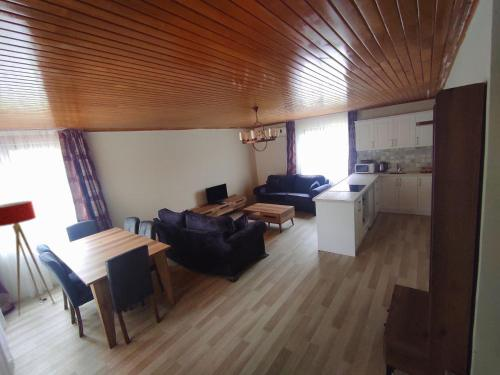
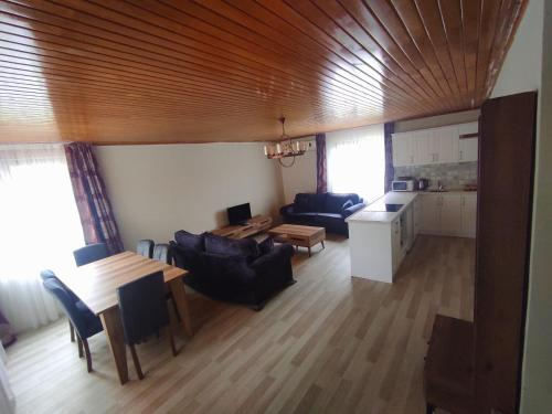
- floor lamp [0,200,55,317]
